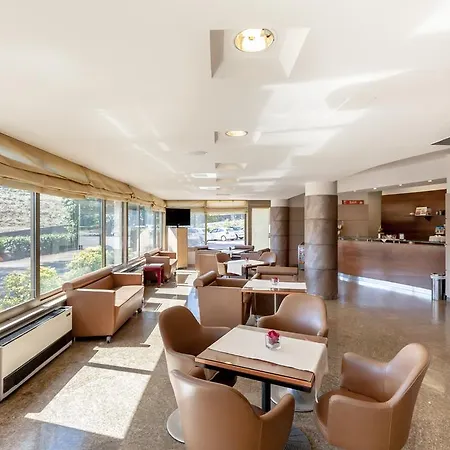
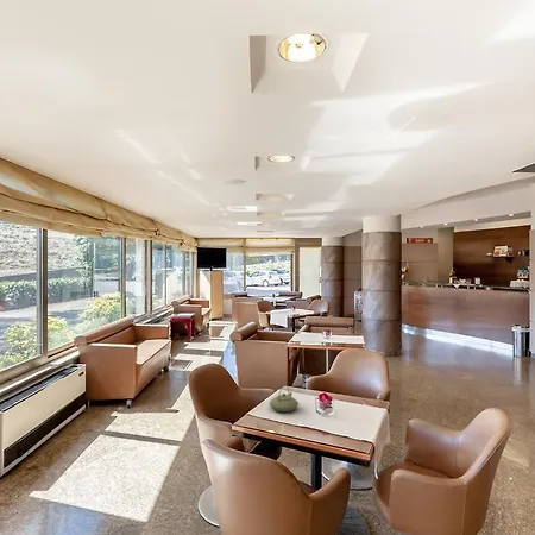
+ teapot [269,384,300,413]
